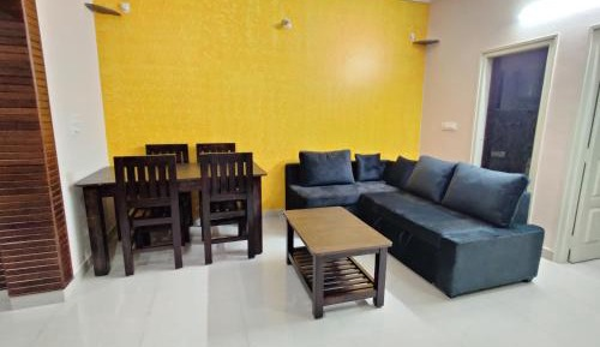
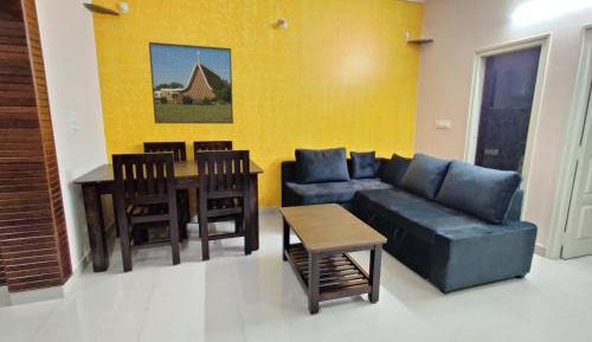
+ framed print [148,41,234,124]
